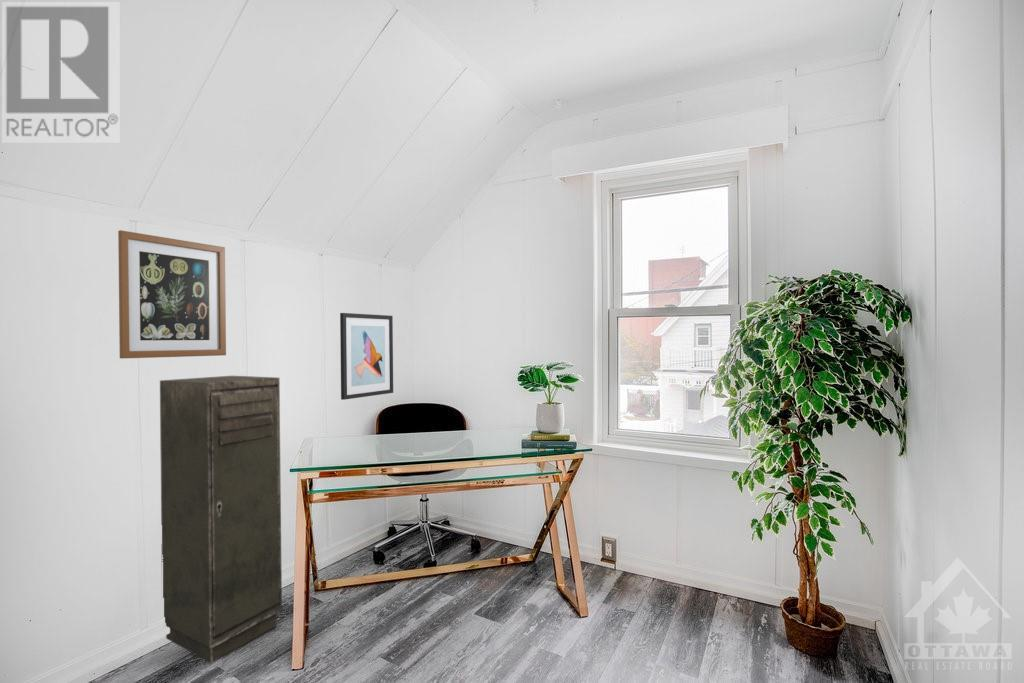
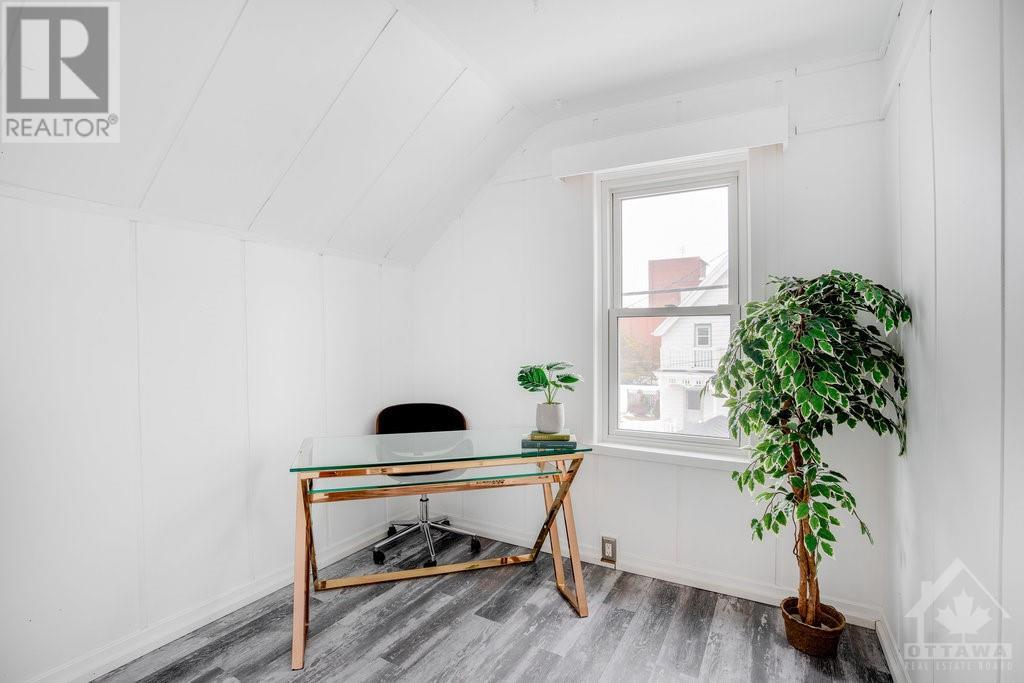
- wall art [339,312,394,401]
- wall art [117,229,227,359]
- storage cabinet [159,375,283,664]
